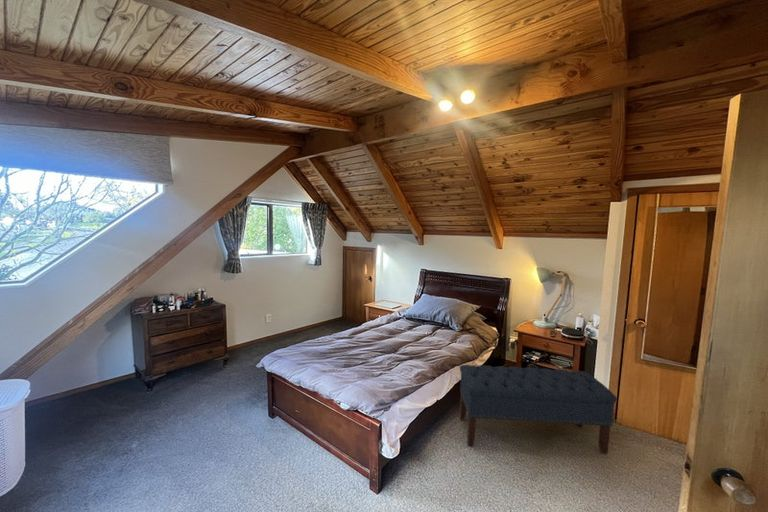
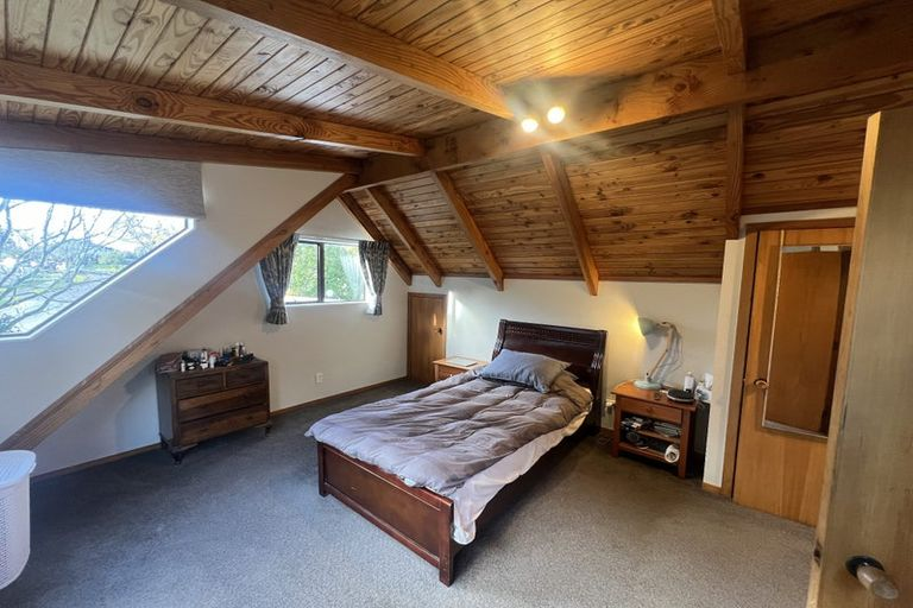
- bench [459,364,618,455]
